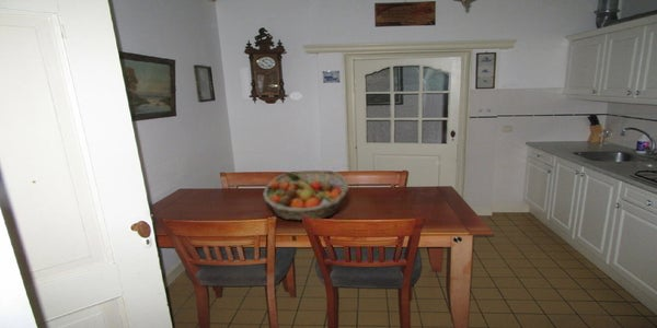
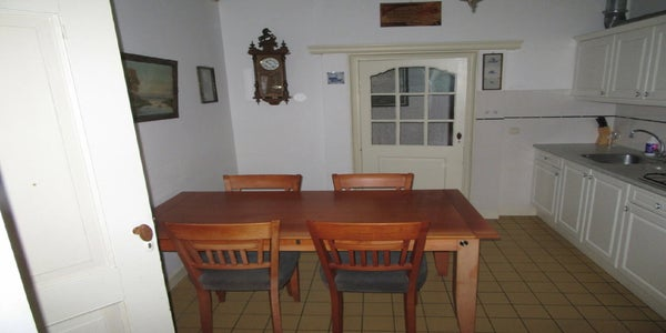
- fruit basket [262,169,349,222]
